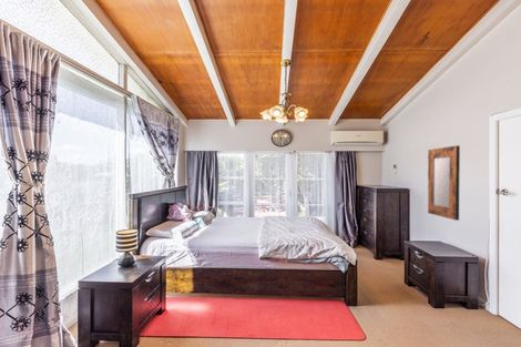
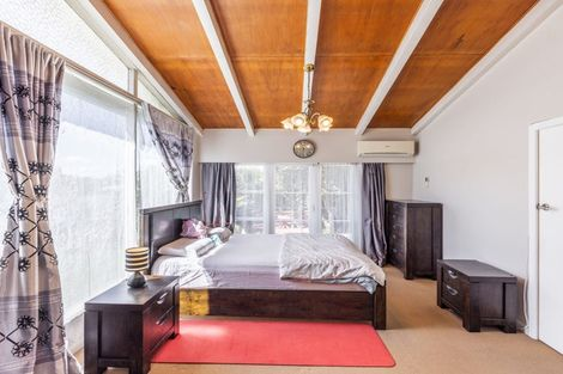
- home mirror [427,144,461,222]
